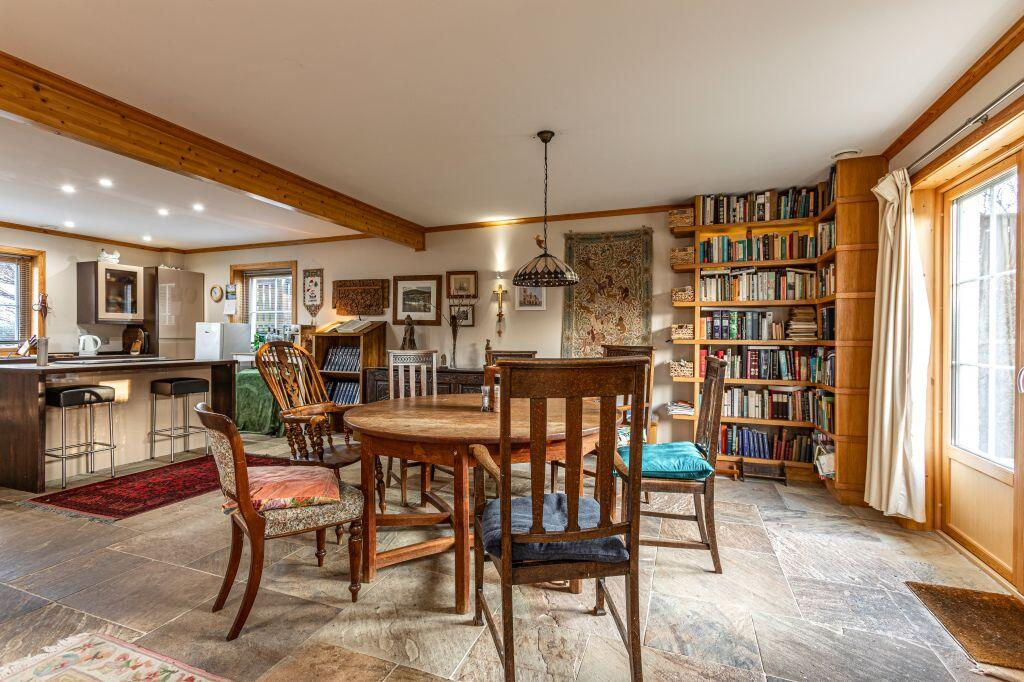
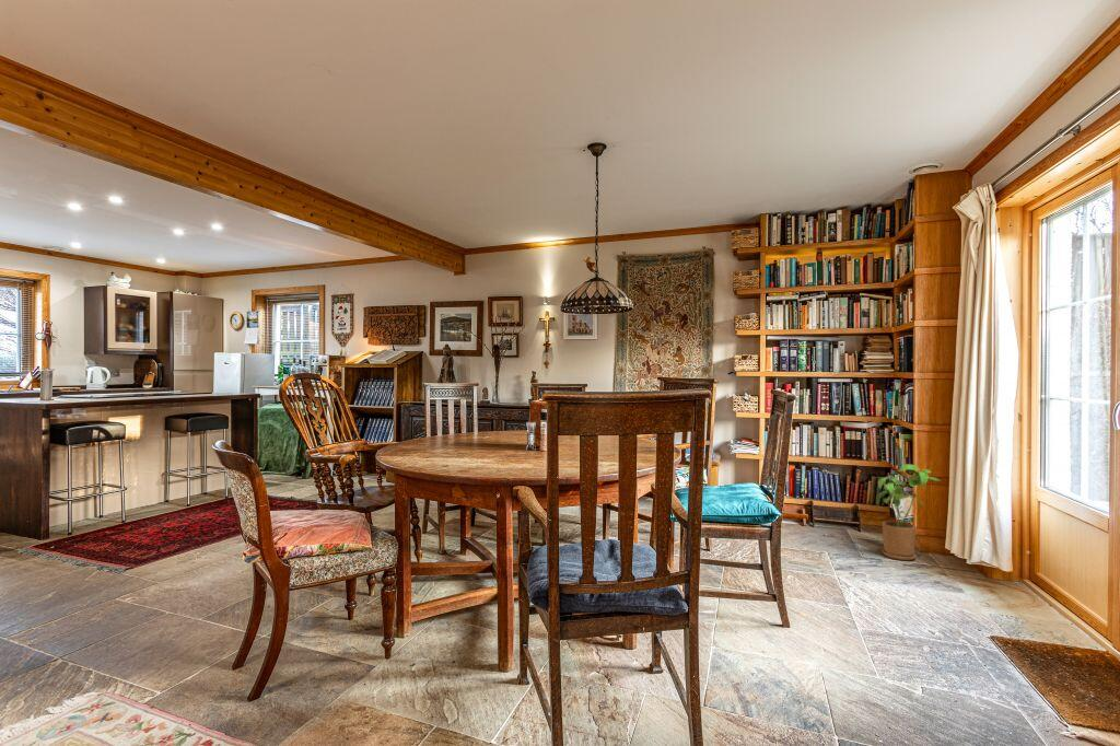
+ house plant [875,463,943,561]
